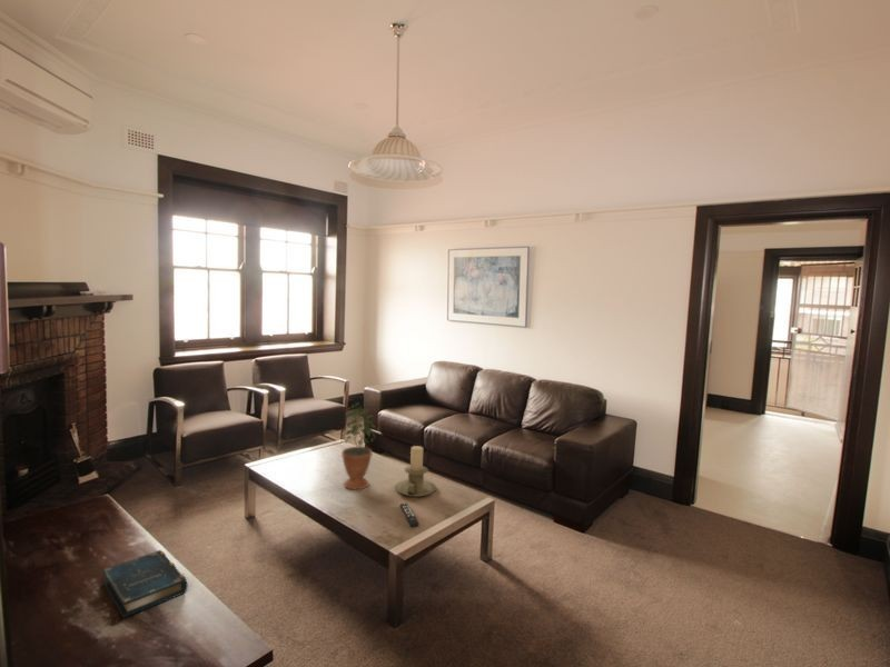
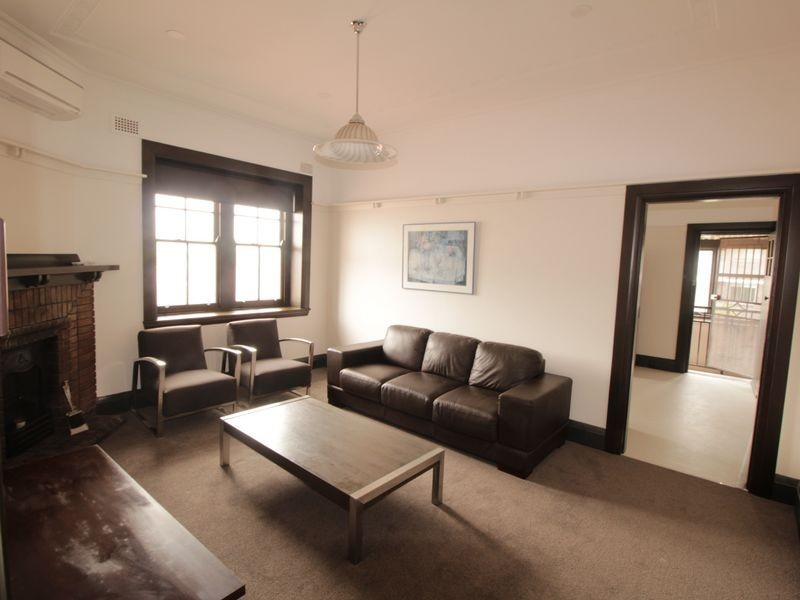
- potted plant [340,401,380,490]
- remote control [399,502,419,528]
- book [101,549,189,619]
- candle holder [394,445,437,498]
